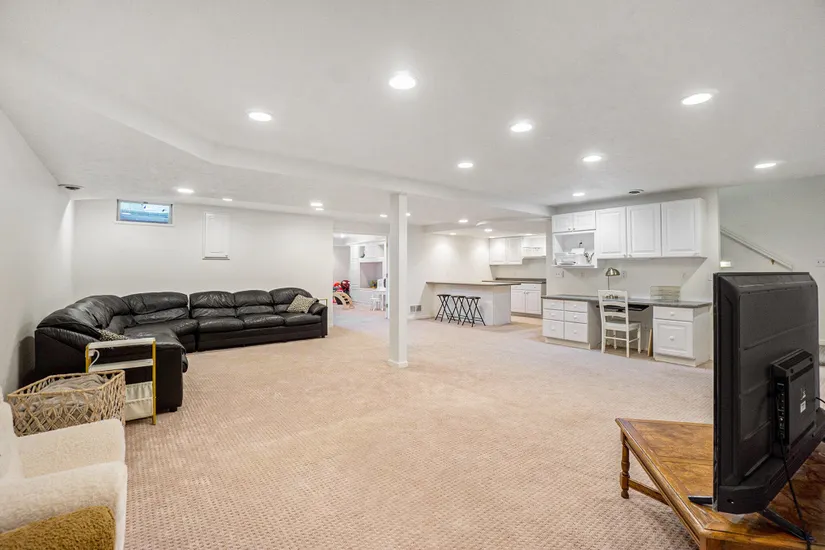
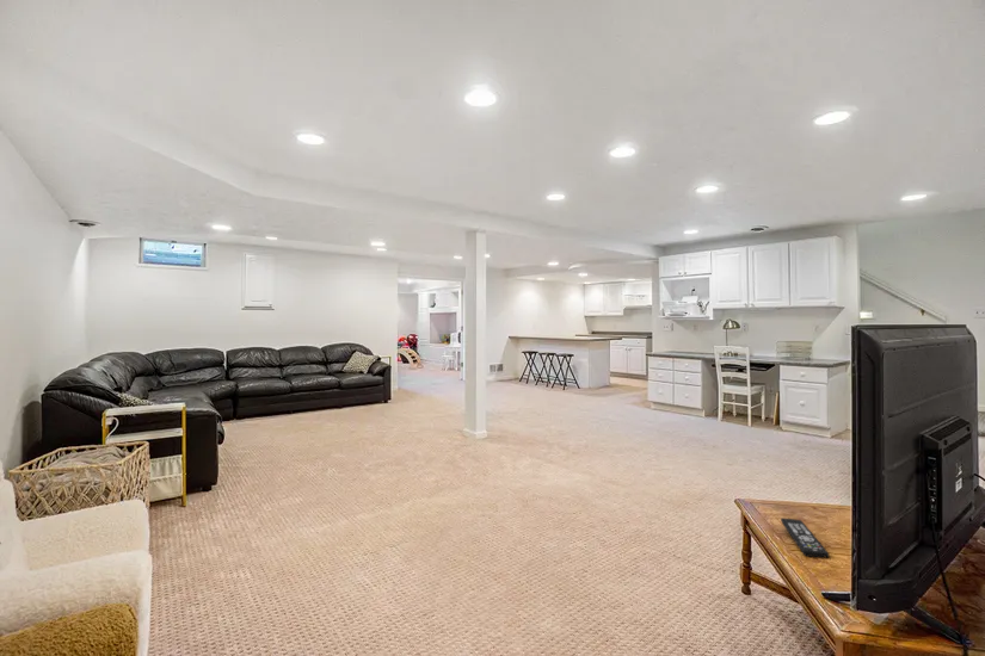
+ remote control [780,516,830,558]
